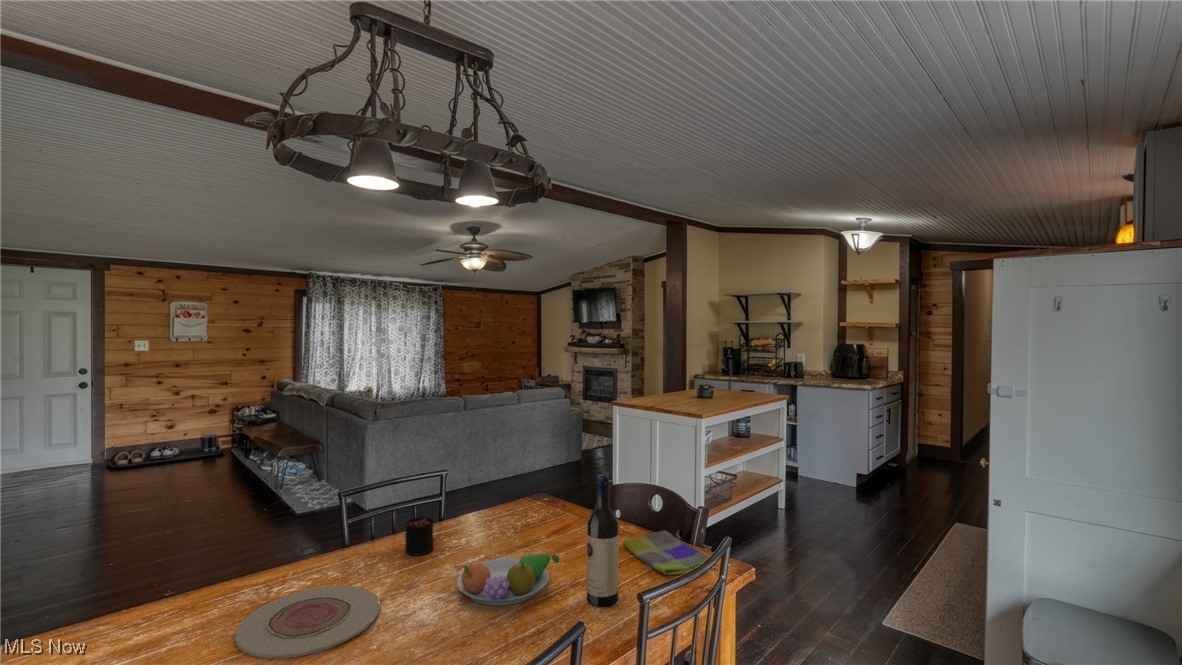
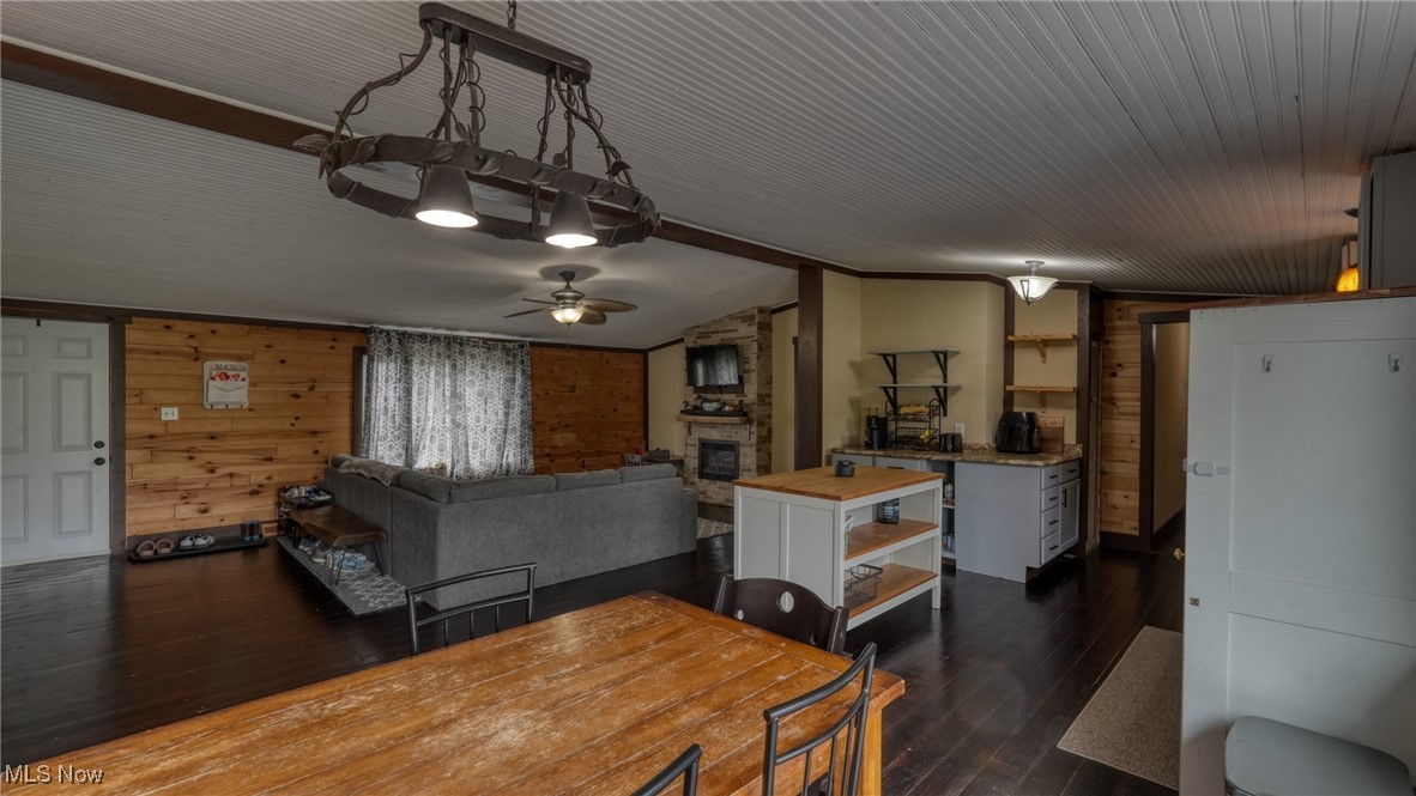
- wine bottle [586,473,620,608]
- plate [234,585,381,660]
- fruit bowl [456,552,561,607]
- candle [403,505,436,557]
- dish towel [622,529,710,576]
